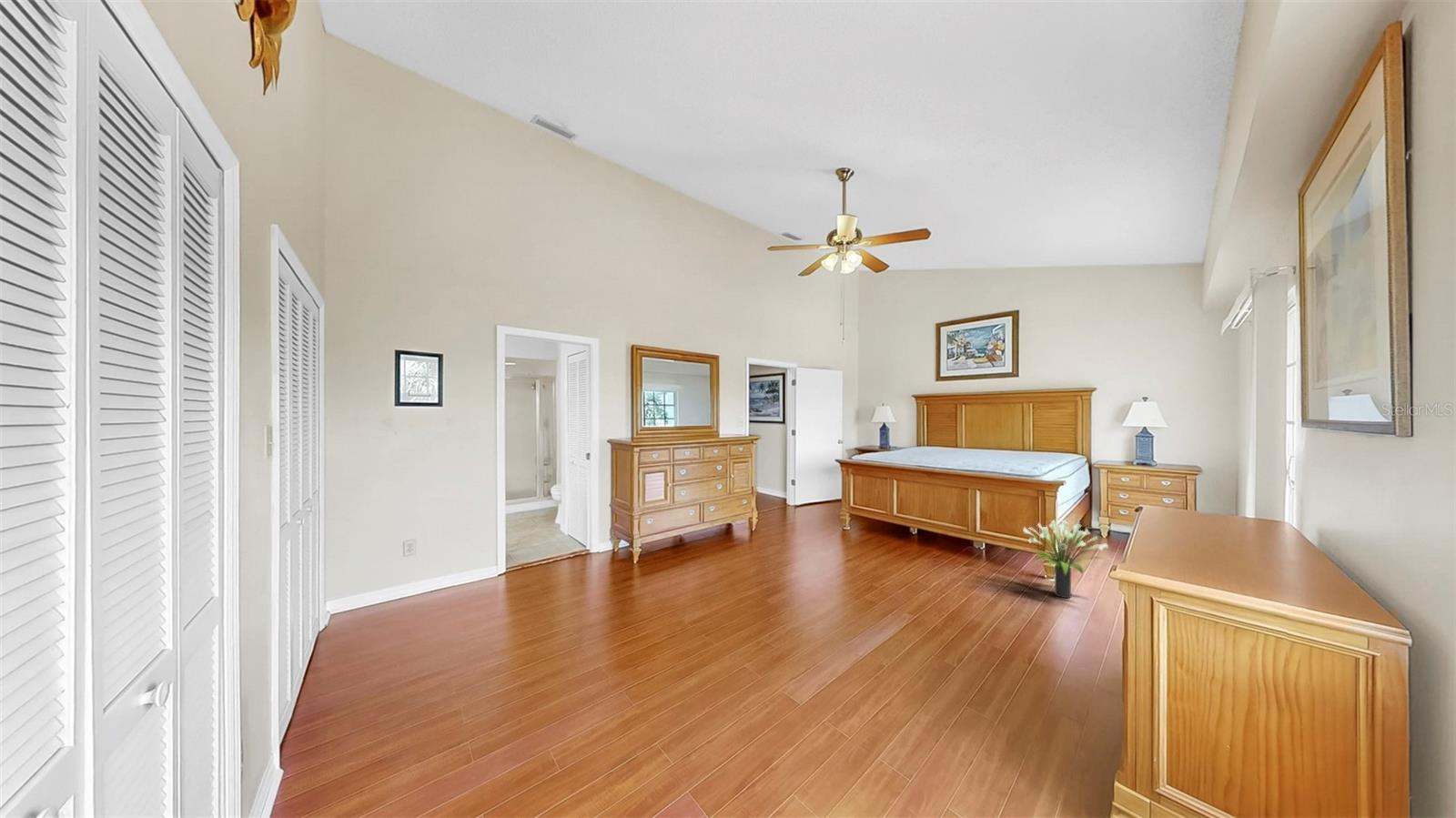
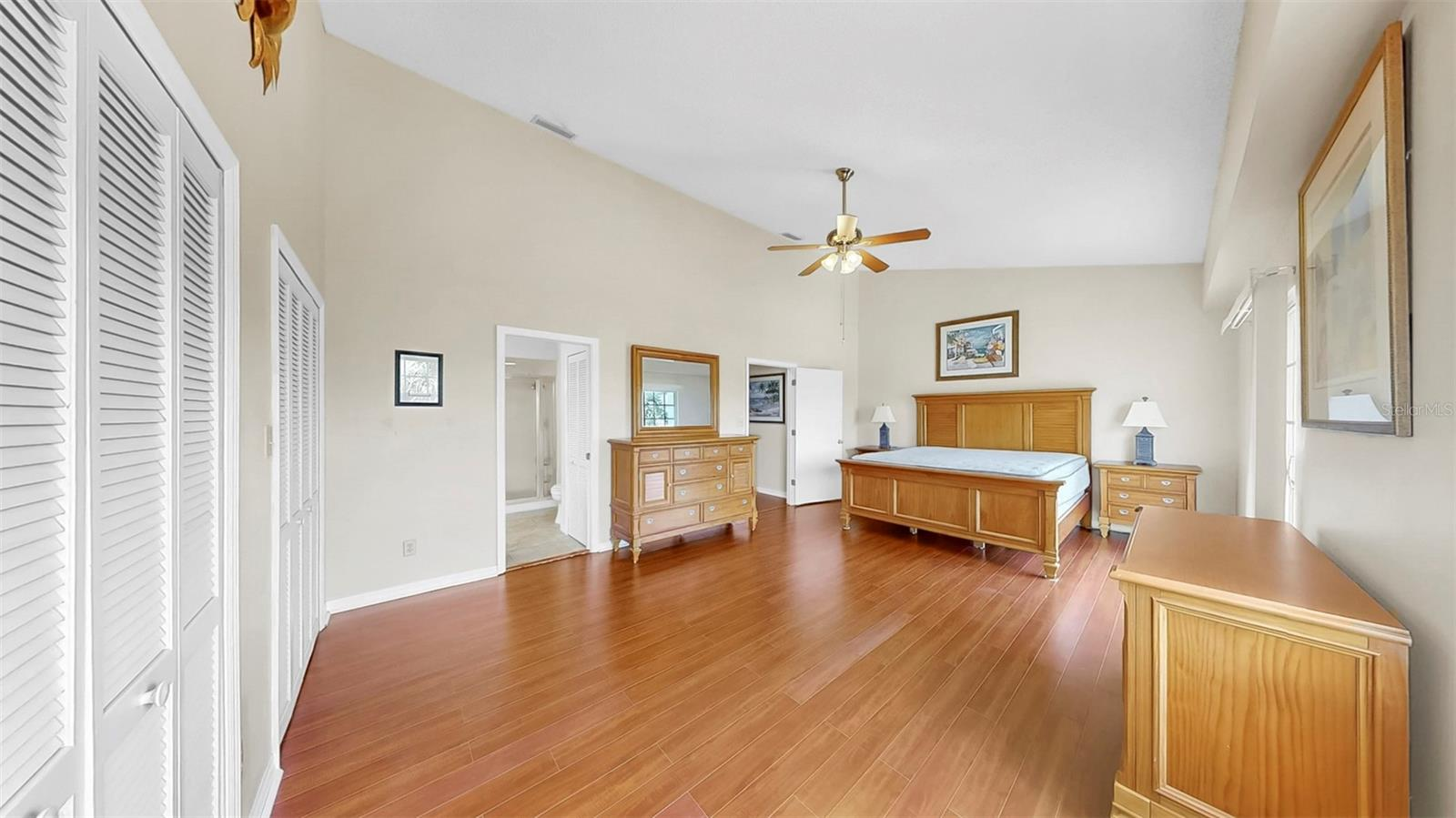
- potted plant [1023,520,1109,599]
